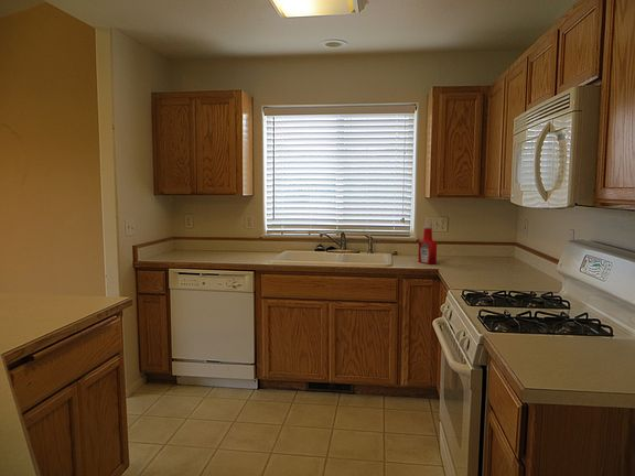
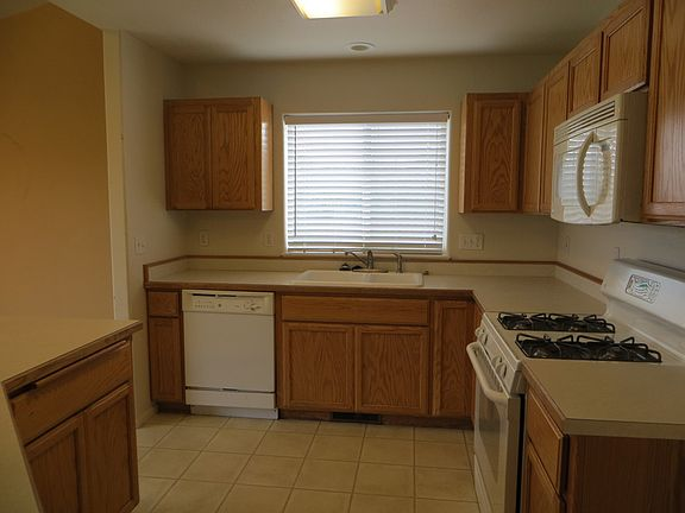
- soap bottle [417,225,438,266]
